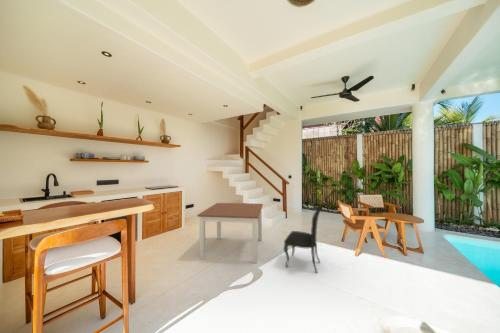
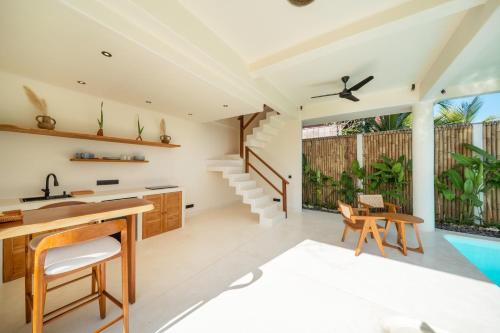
- dining chair [283,205,323,274]
- dining table [196,202,264,264]
